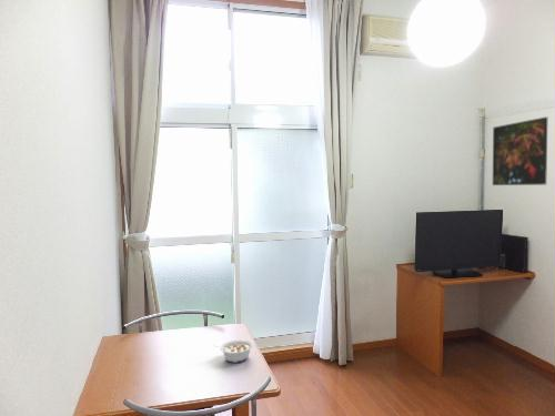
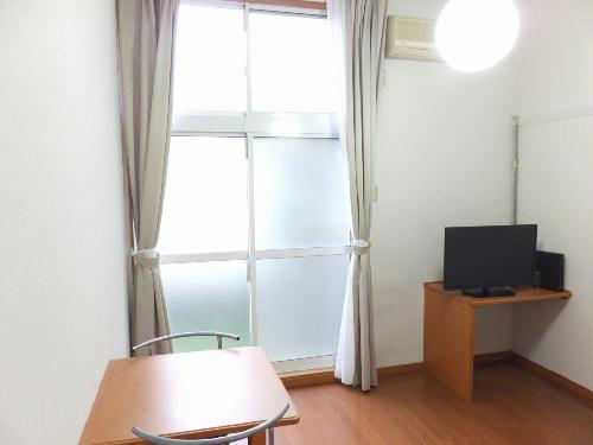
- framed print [492,116,548,186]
- legume [212,339,254,364]
